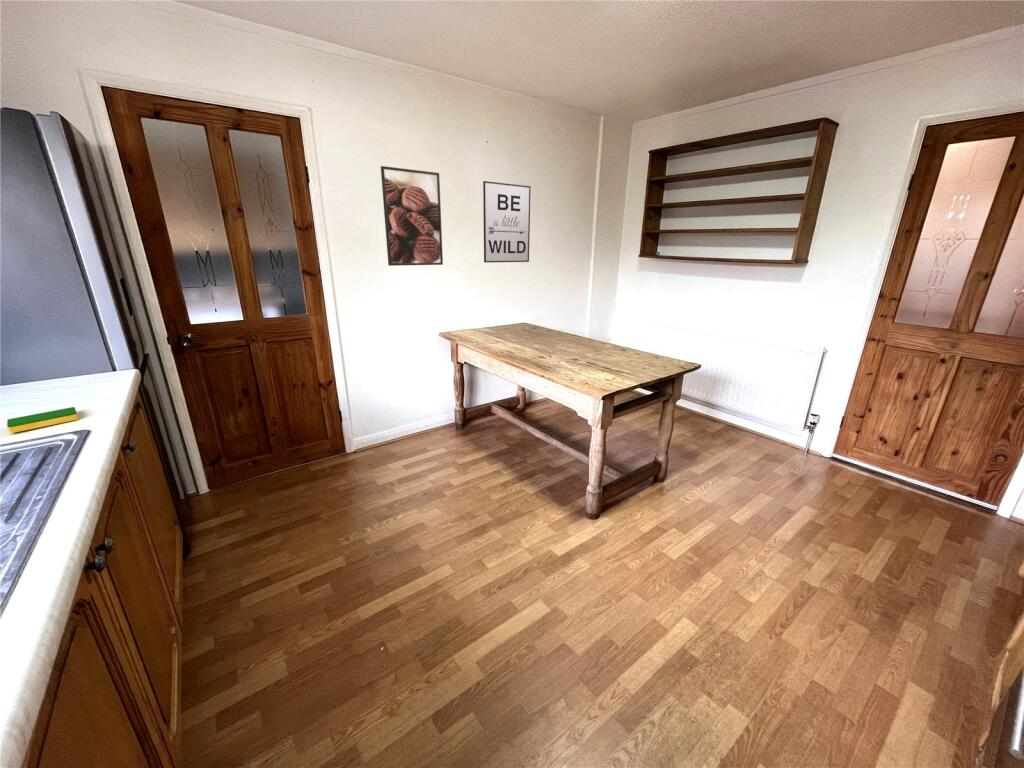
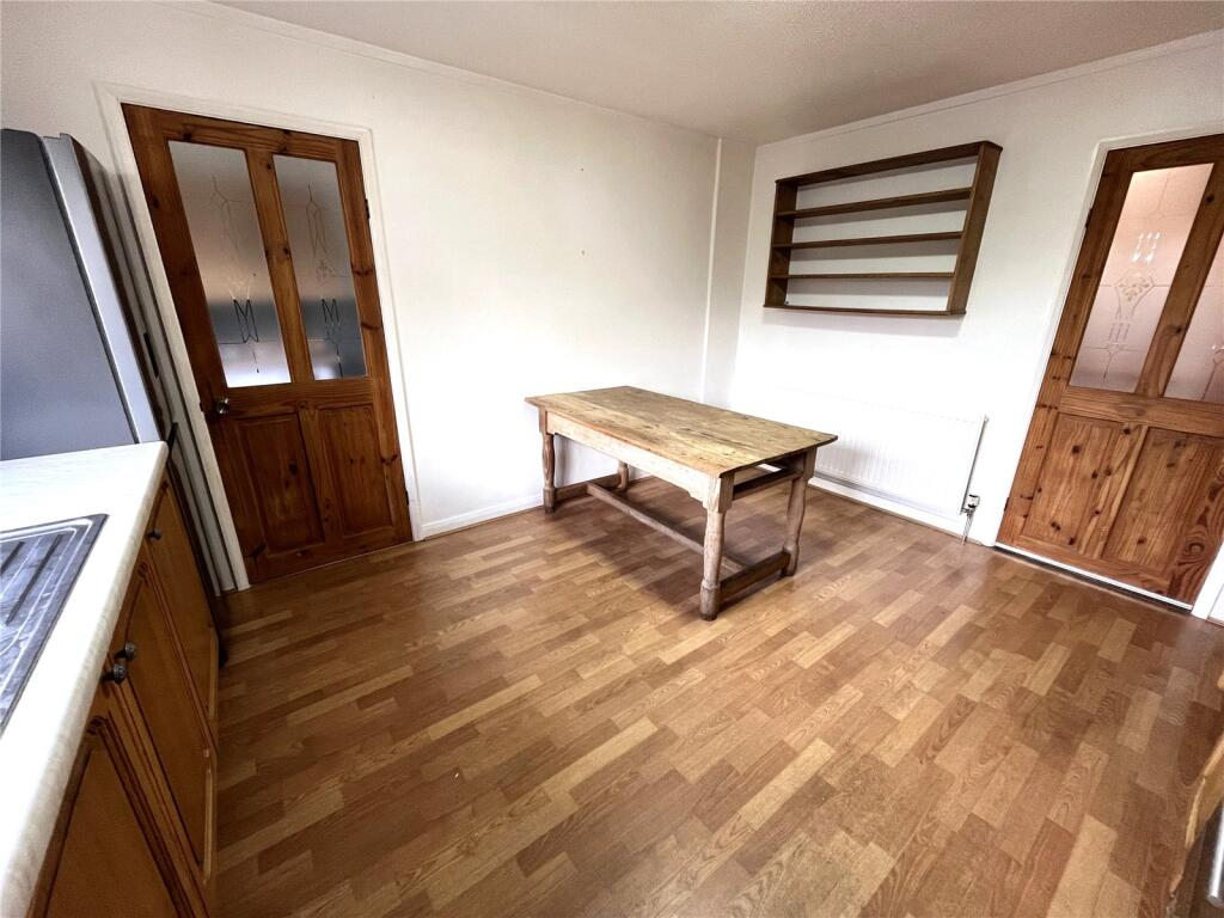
- wall art [482,180,532,263]
- dish sponge [6,406,80,434]
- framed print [380,165,444,267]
